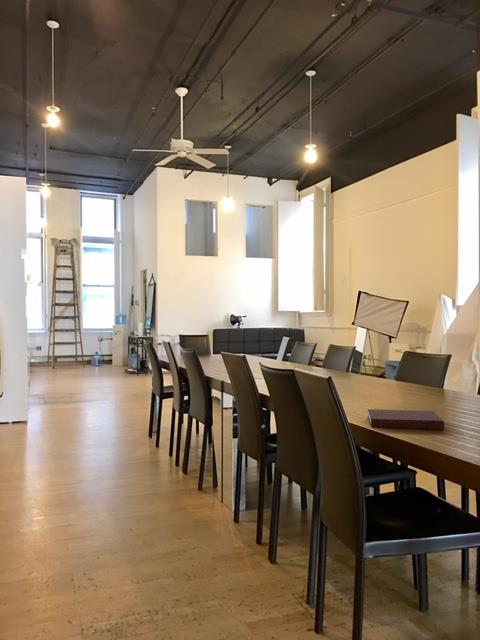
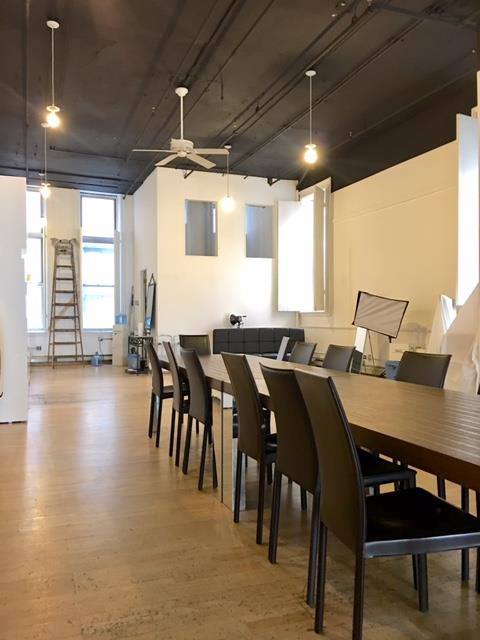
- notebook [367,408,445,431]
